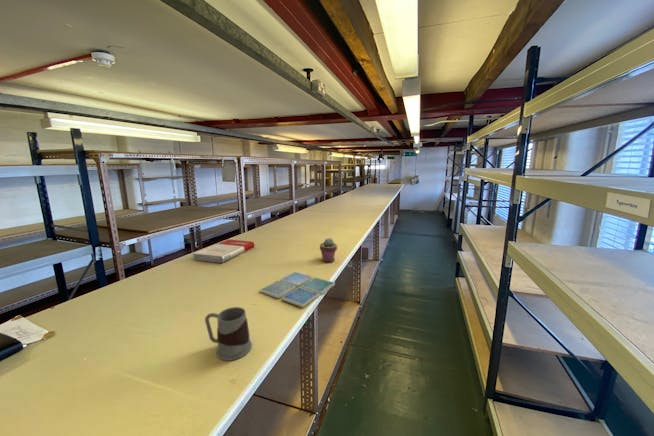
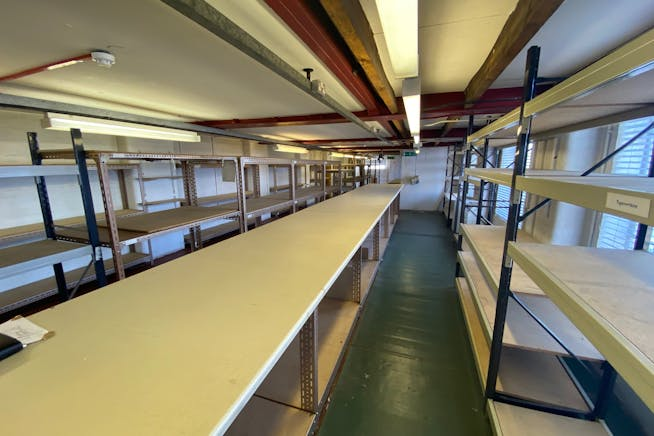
- book [192,238,256,264]
- mug [204,306,253,362]
- drink coaster [258,271,336,309]
- potted succulent [319,237,338,263]
